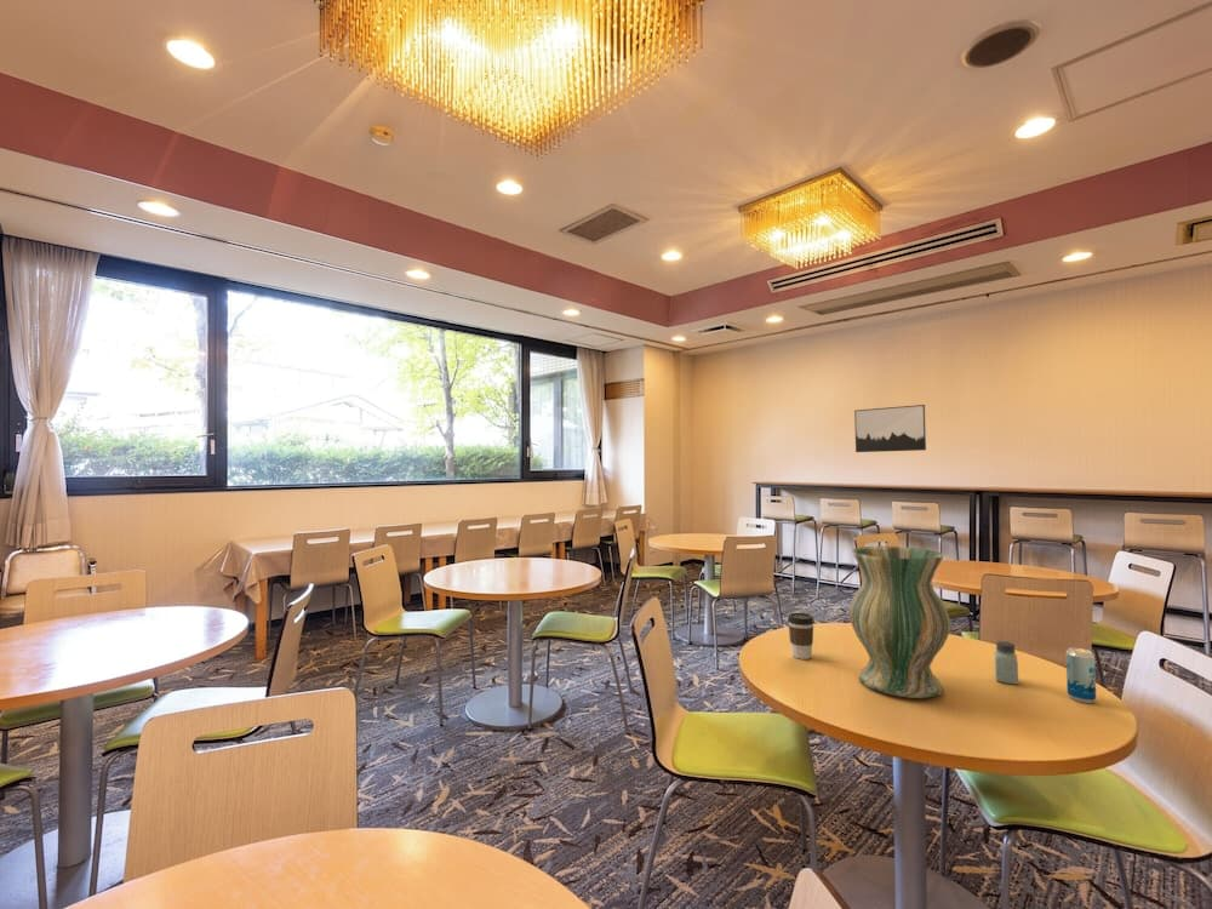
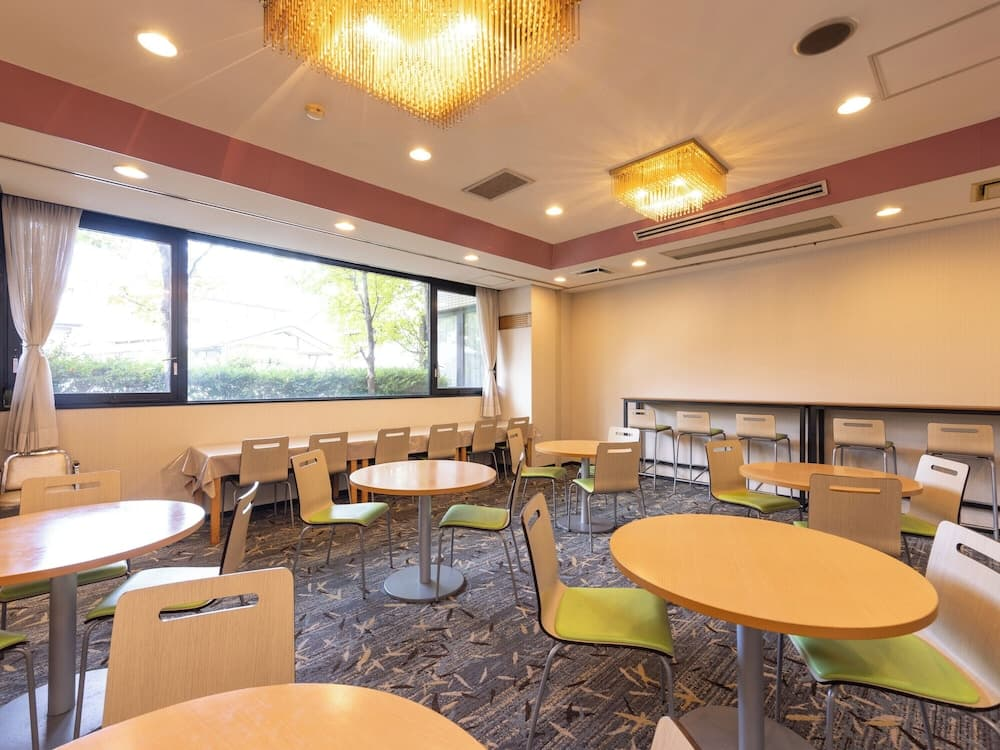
- vase [848,545,951,699]
- wall art [853,404,927,453]
- saltshaker [994,640,1019,686]
- coffee cup [787,612,816,661]
- beverage can [1064,646,1097,704]
